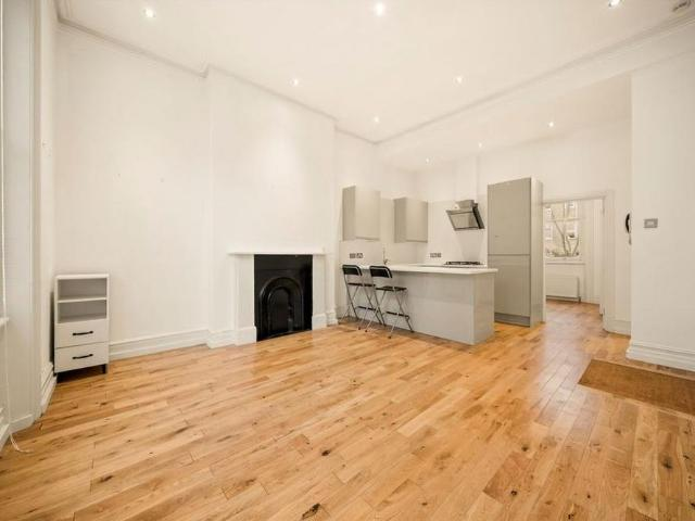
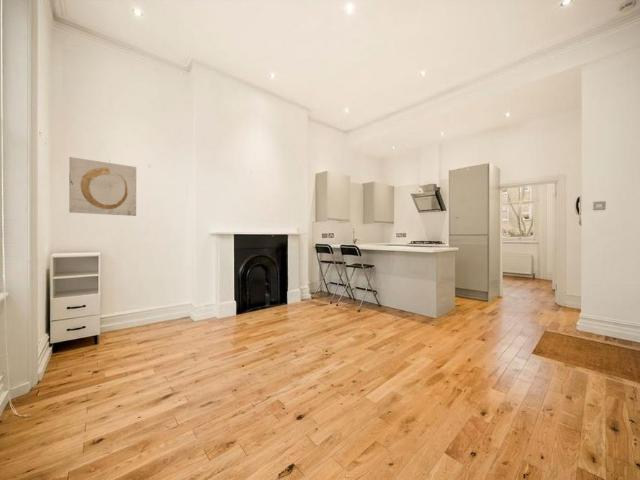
+ wall art [68,156,137,217]
